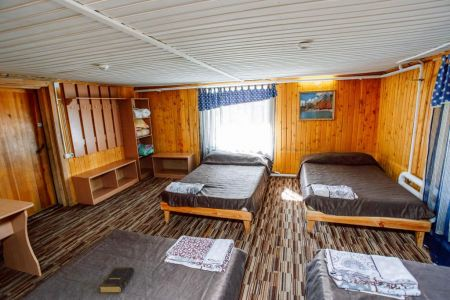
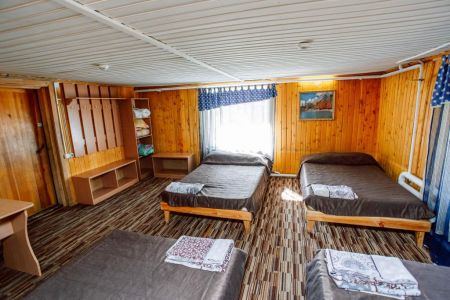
- book [98,266,136,294]
